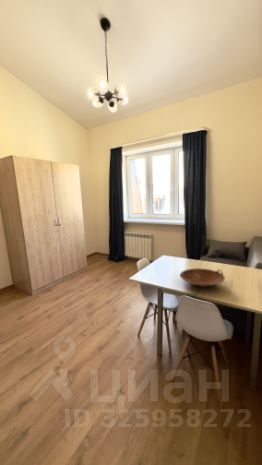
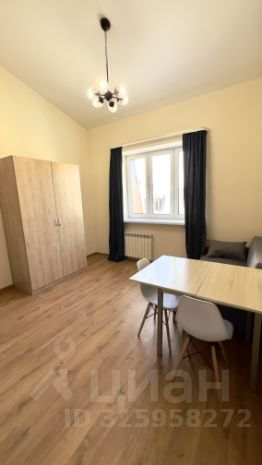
- bowl [179,267,226,287]
